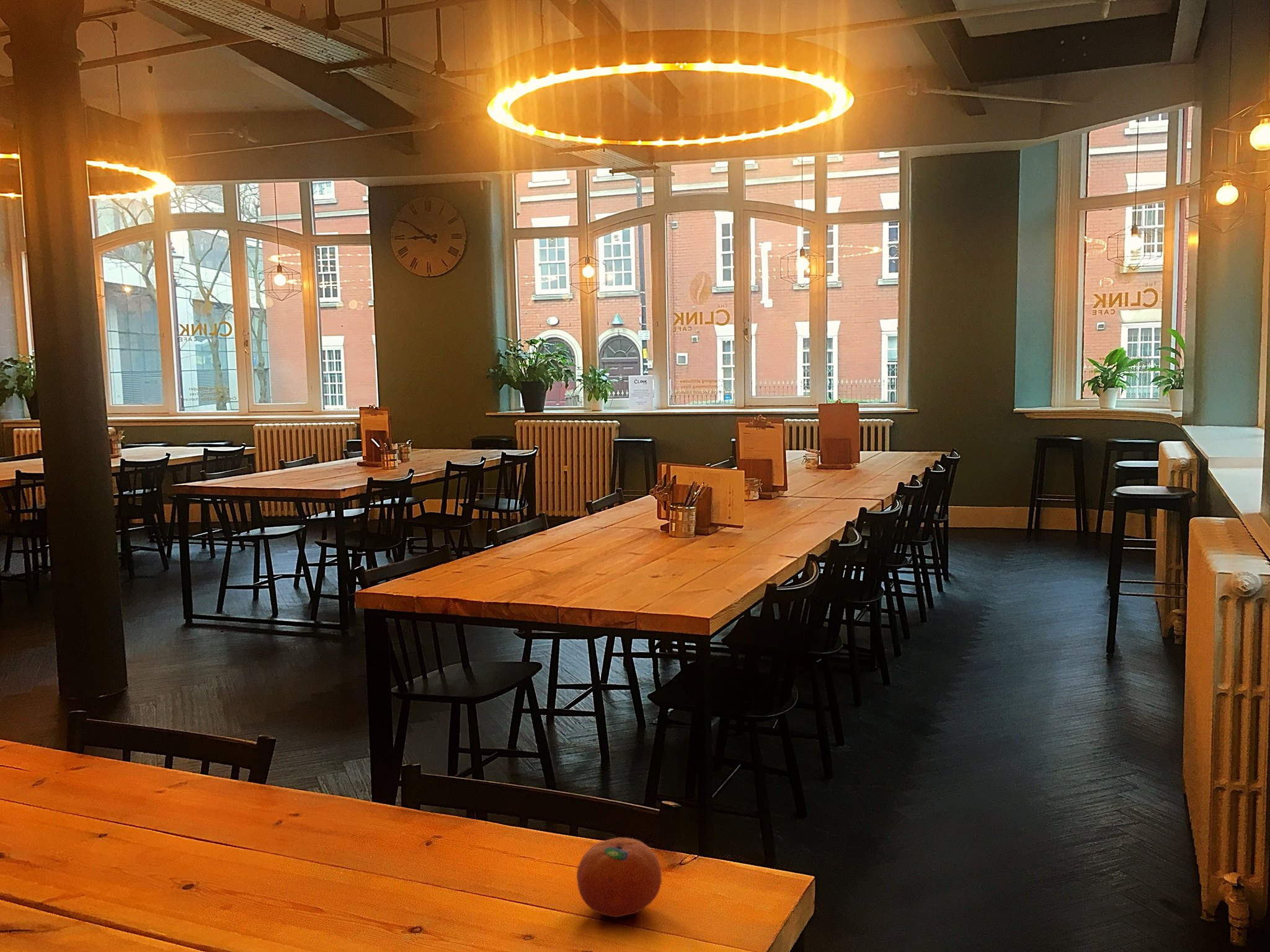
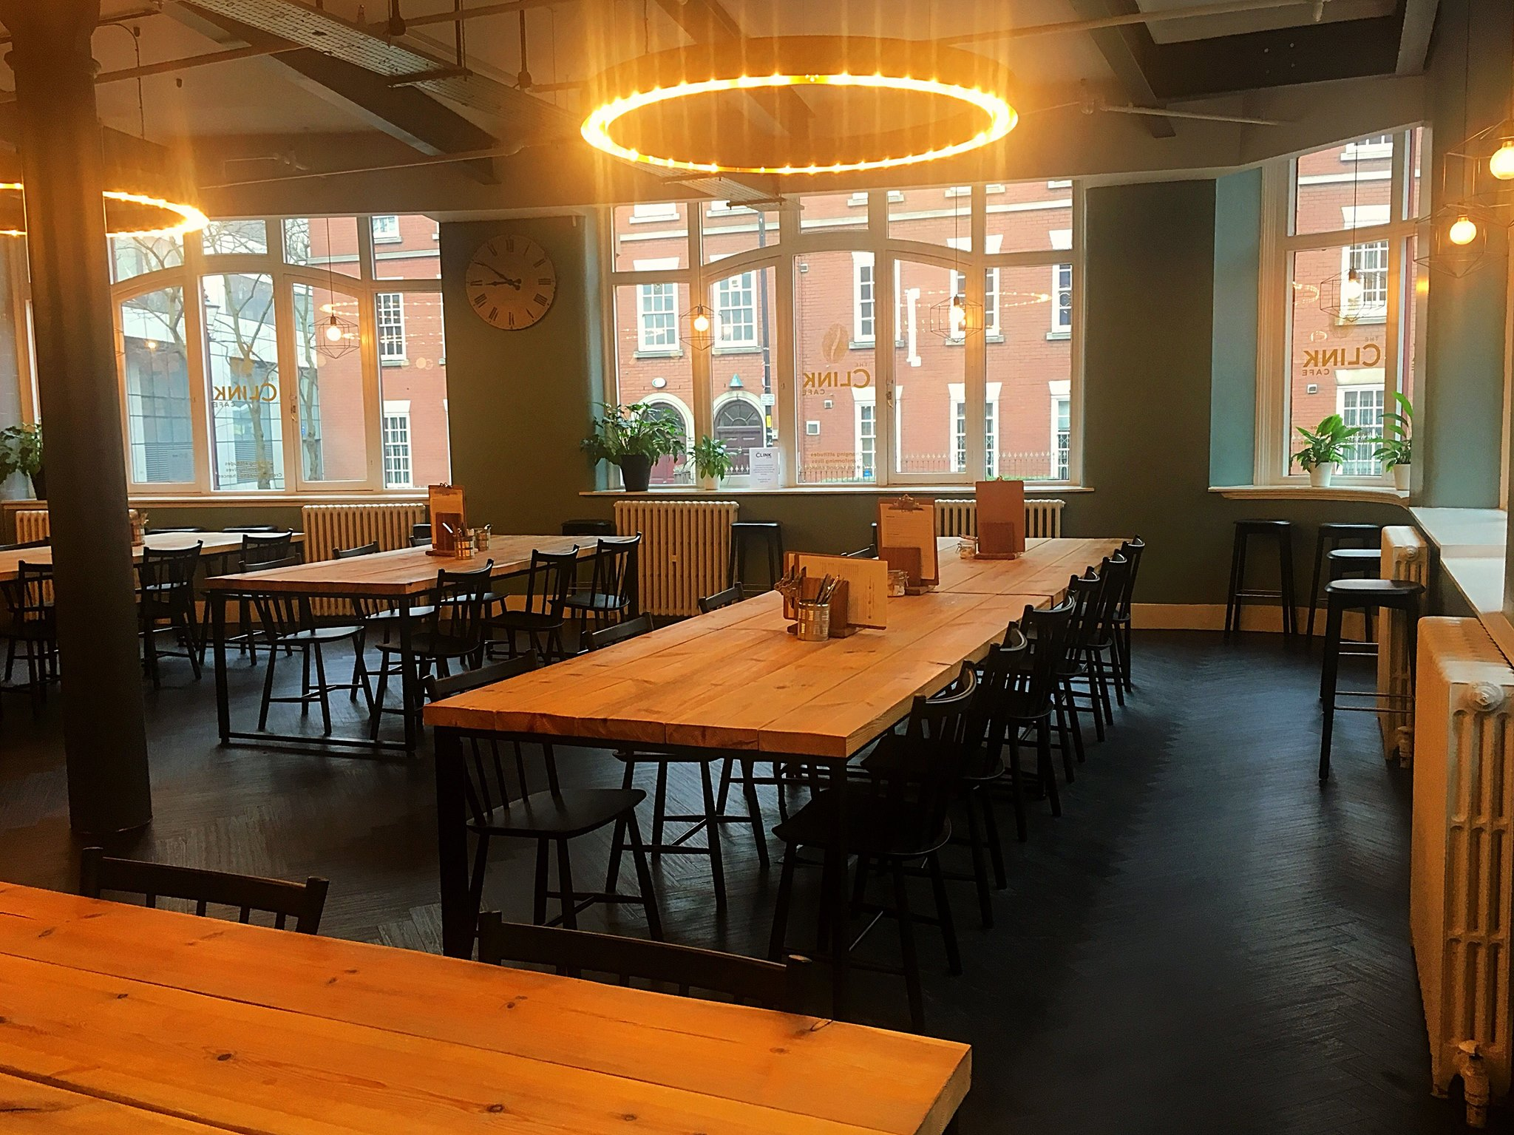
- fruit [576,837,662,918]
